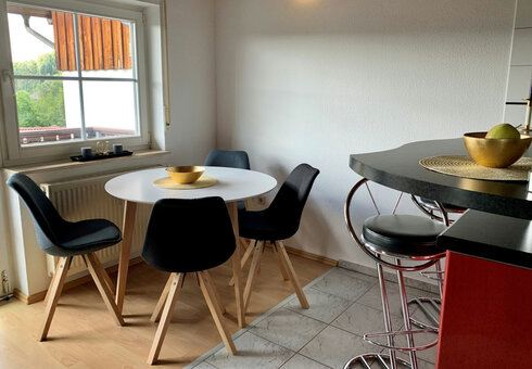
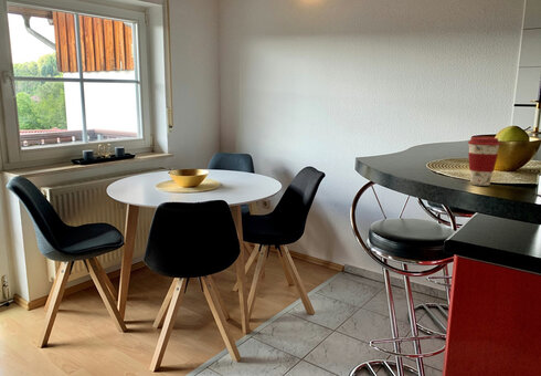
+ coffee cup [467,136,501,187]
